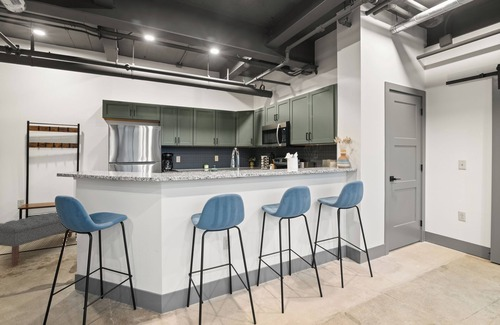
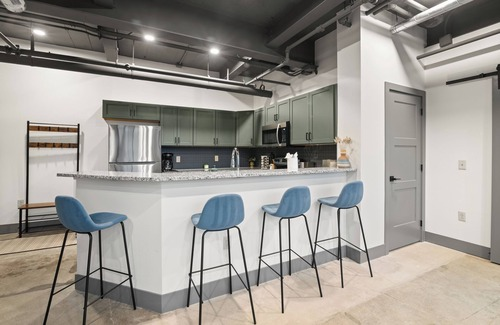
- bench [0,211,73,267]
